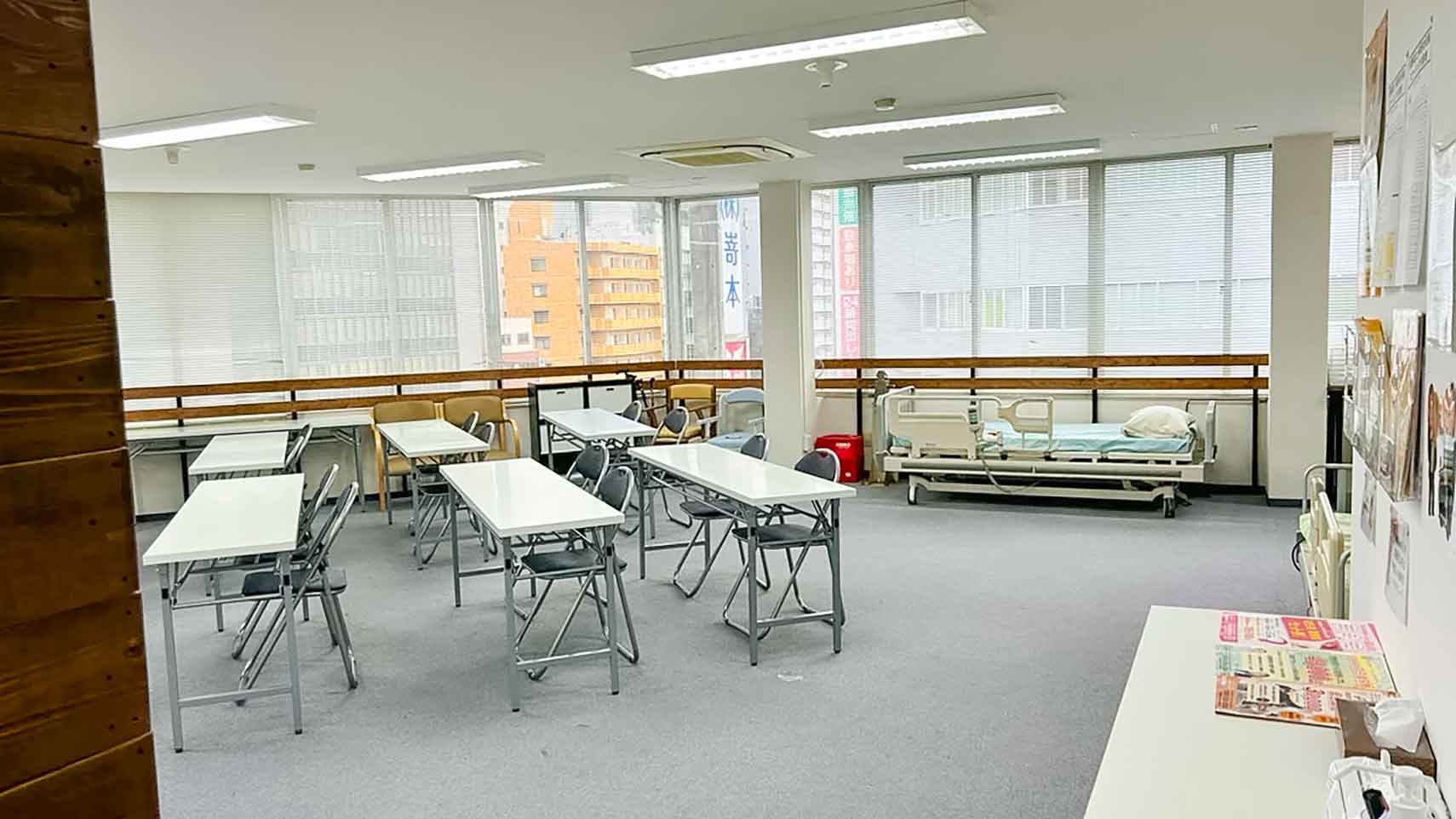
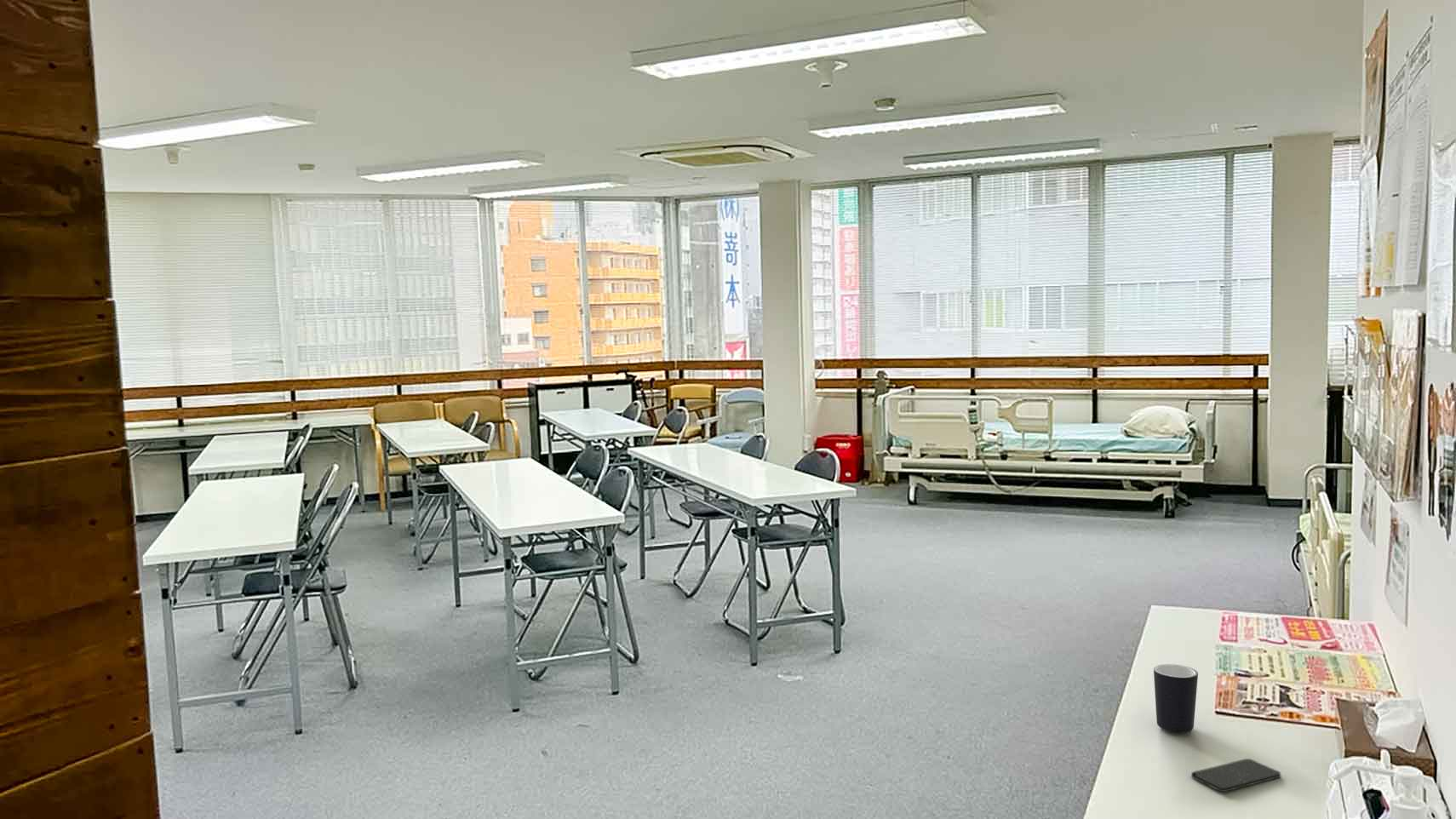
+ smartphone [1190,758,1281,793]
+ mug [1153,663,1199,734]
